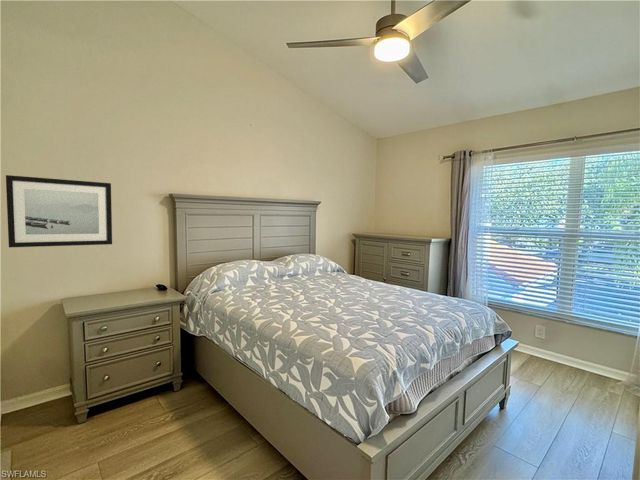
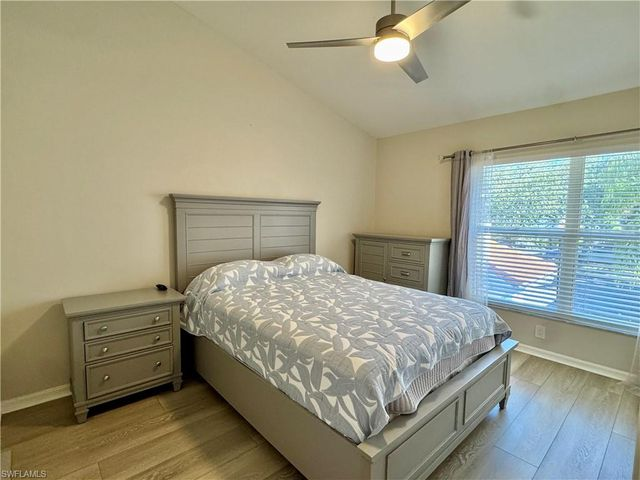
- wall art [5,174,113,248]
